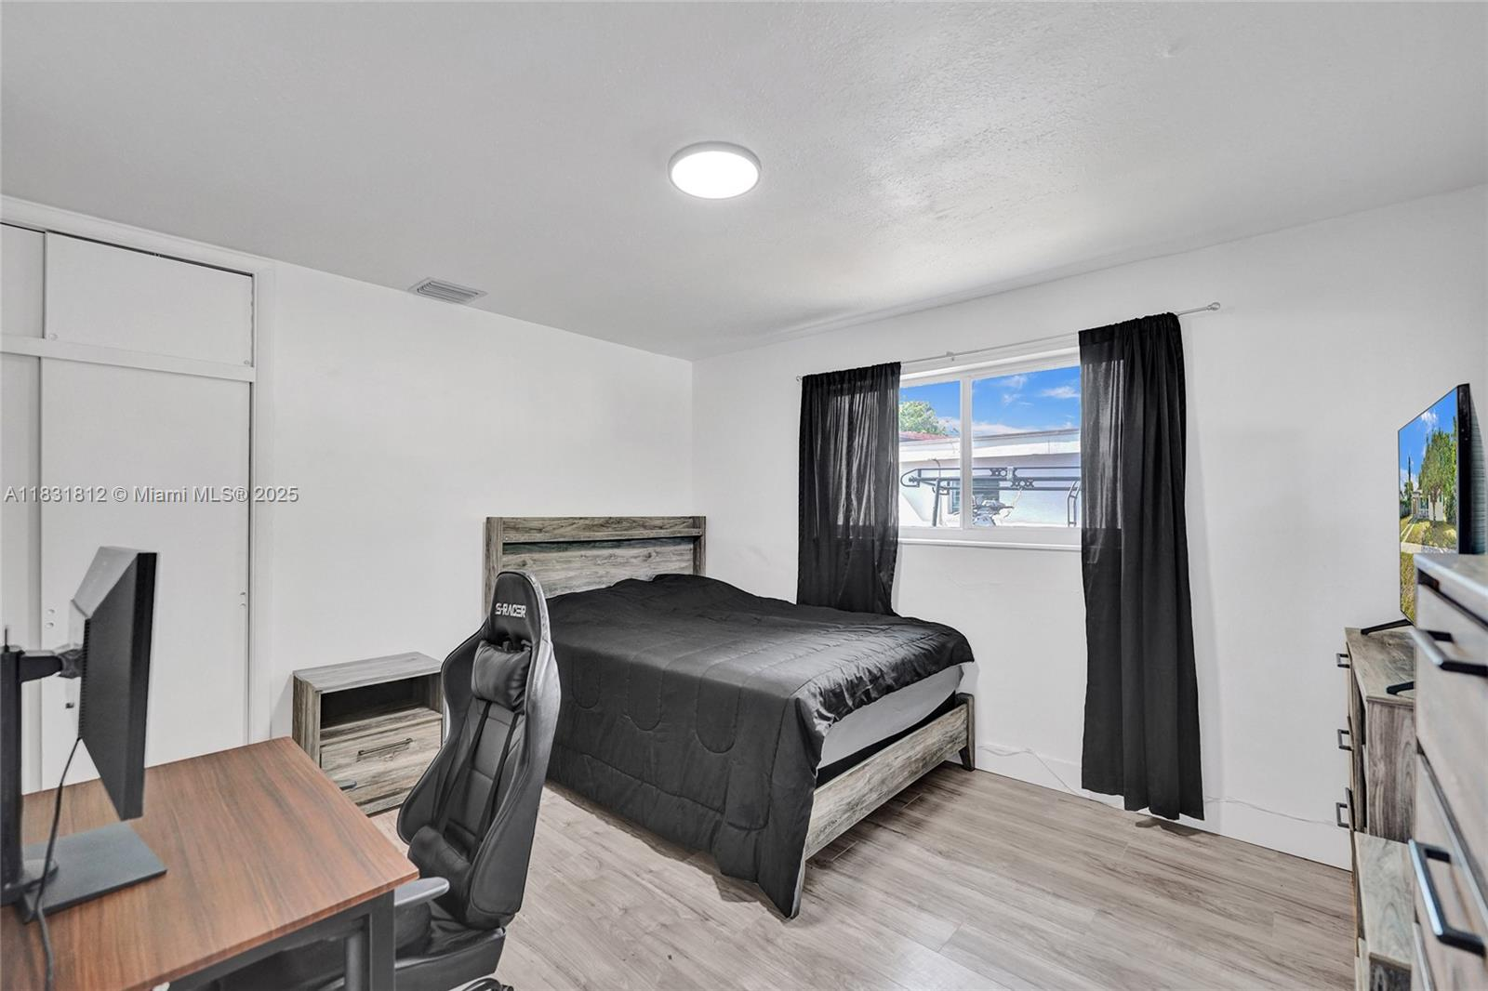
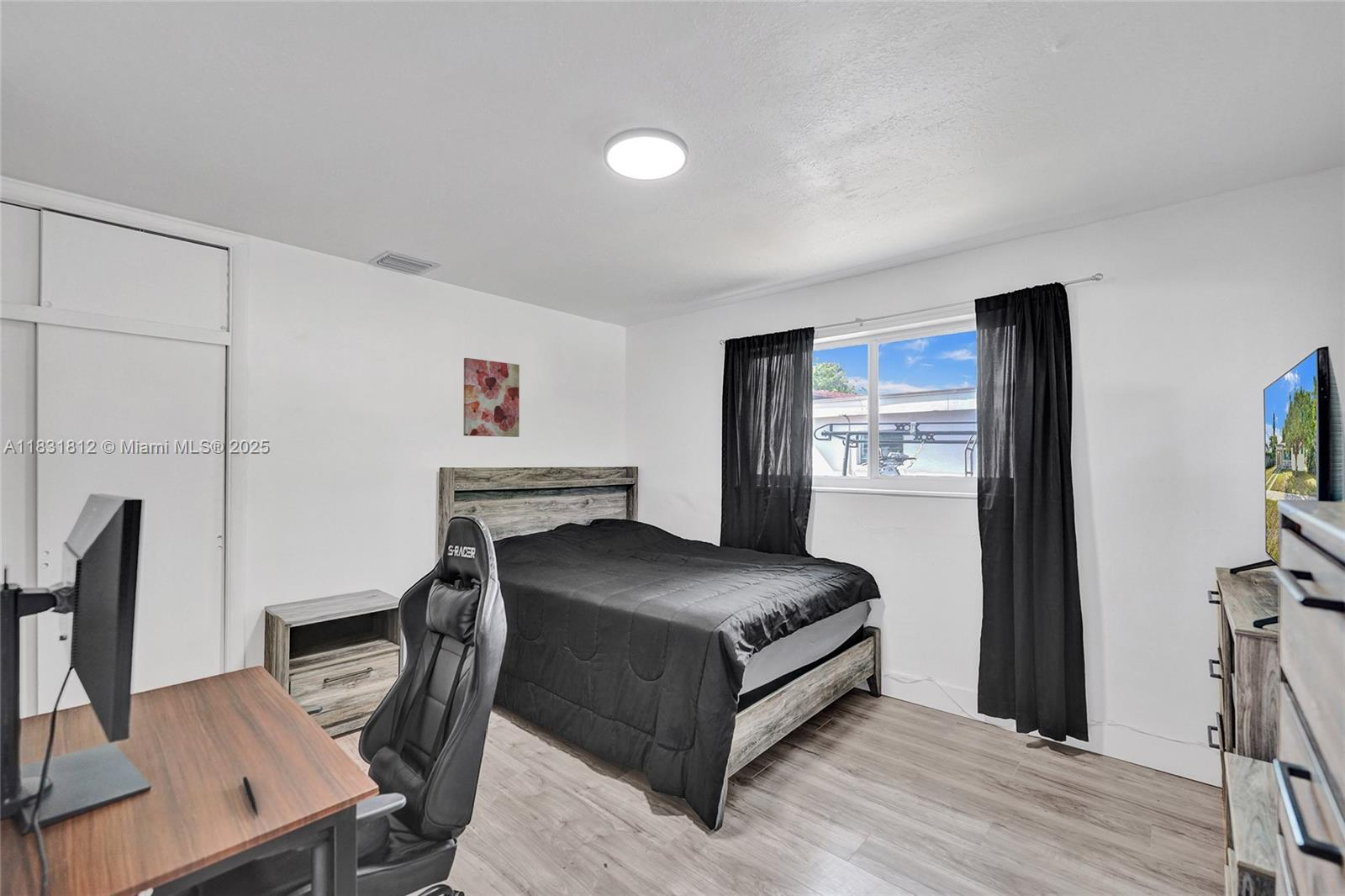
+ pen [242,776,259,817]
+ wall art [463,357,520,438]
